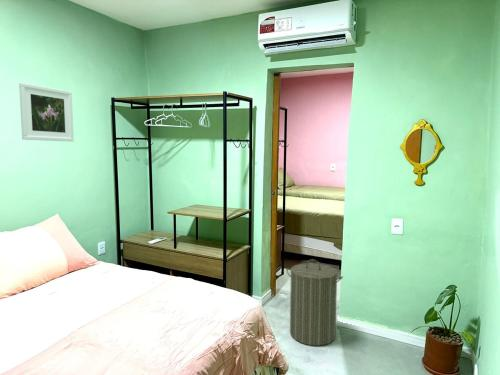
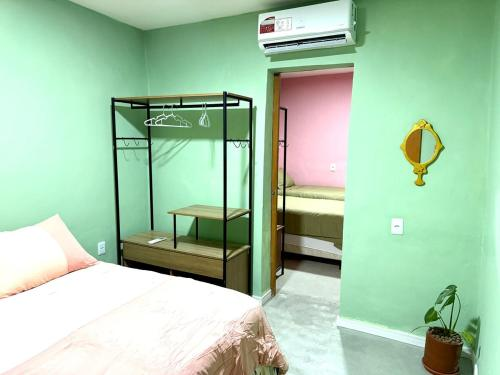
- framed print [18,82,75,142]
- laundry hamper [286,258,344,347]
